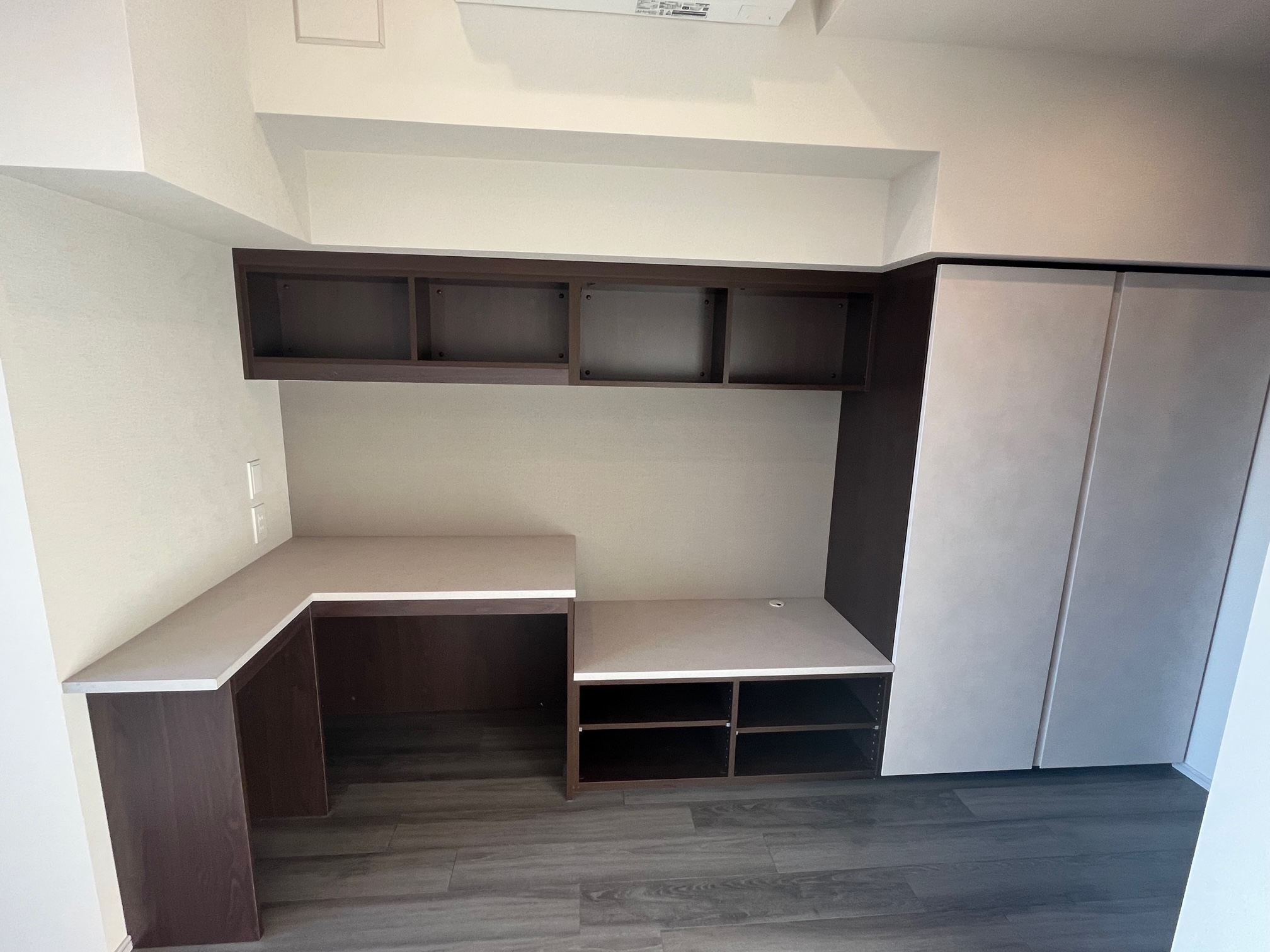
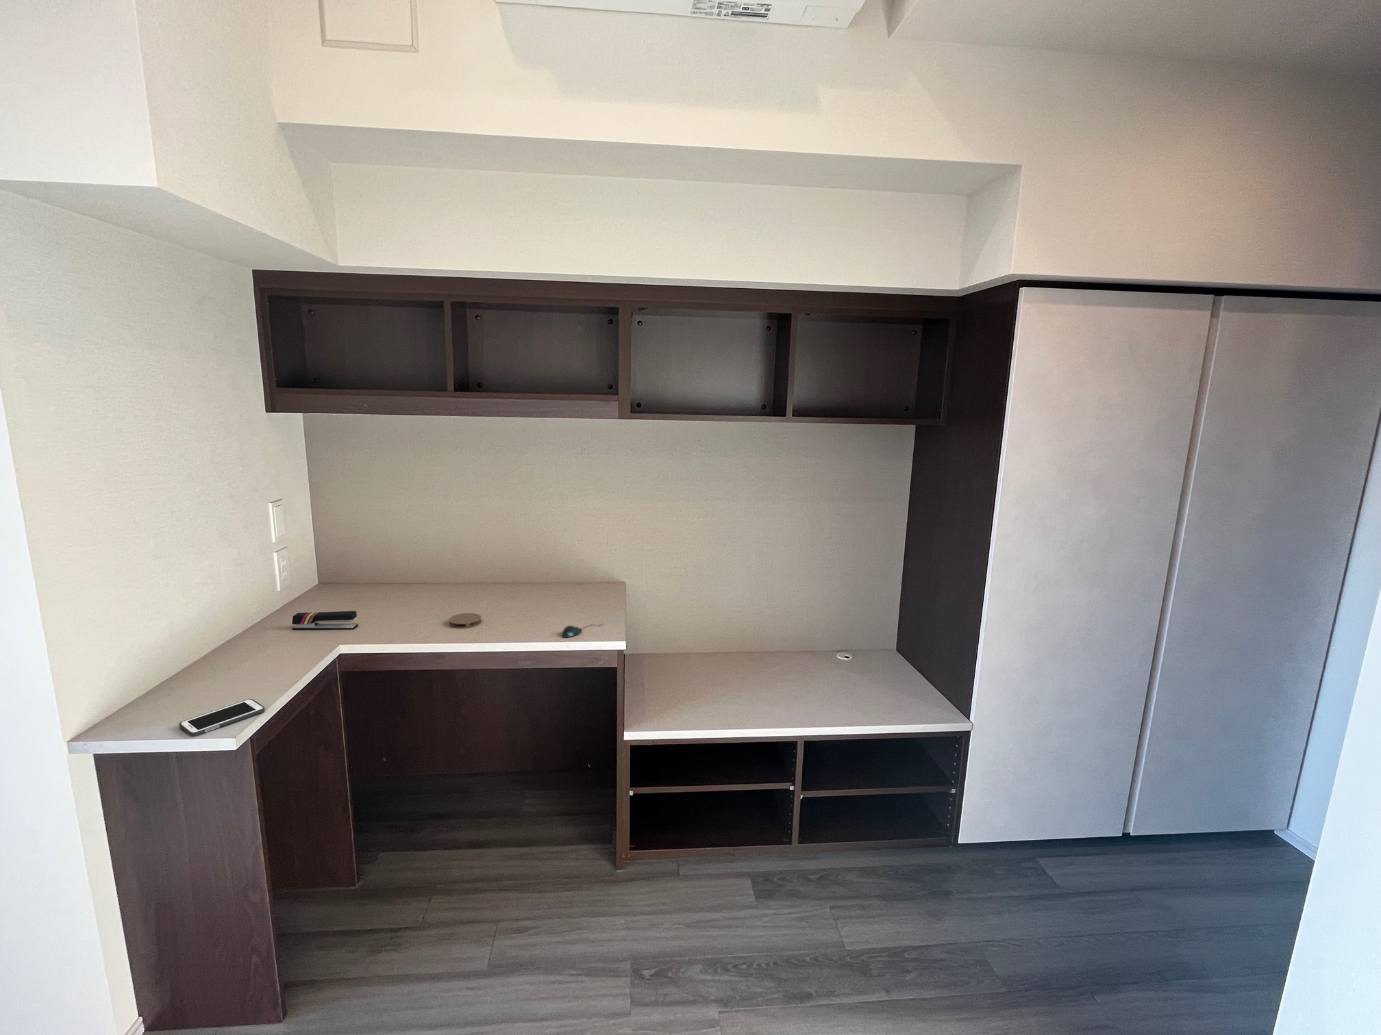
+ cell phone [178,698,265,737]
+ mouse [561,622,605,638]
+ stapler [291,611,359,631]
+ coaster [448,613,482,629]
